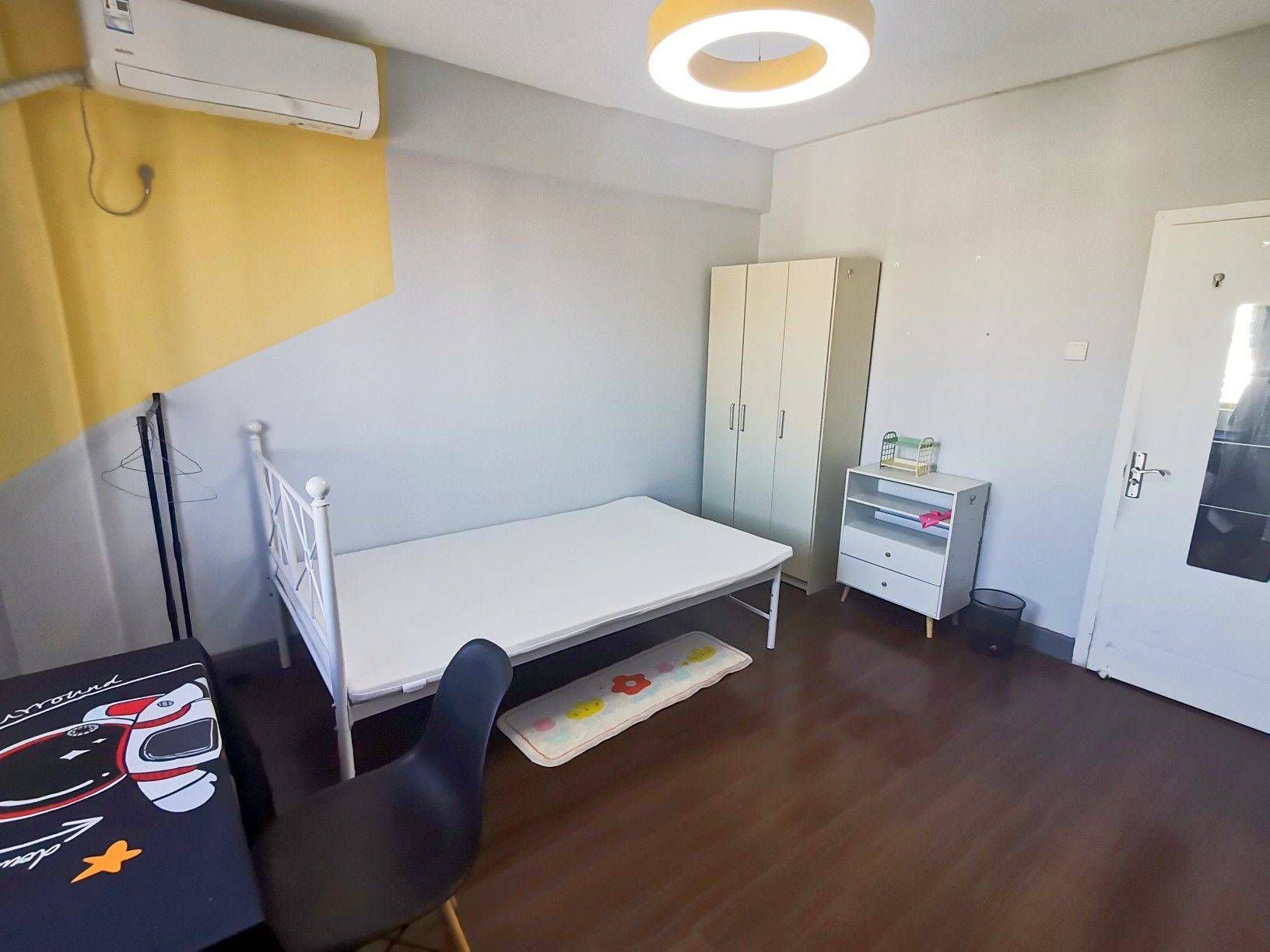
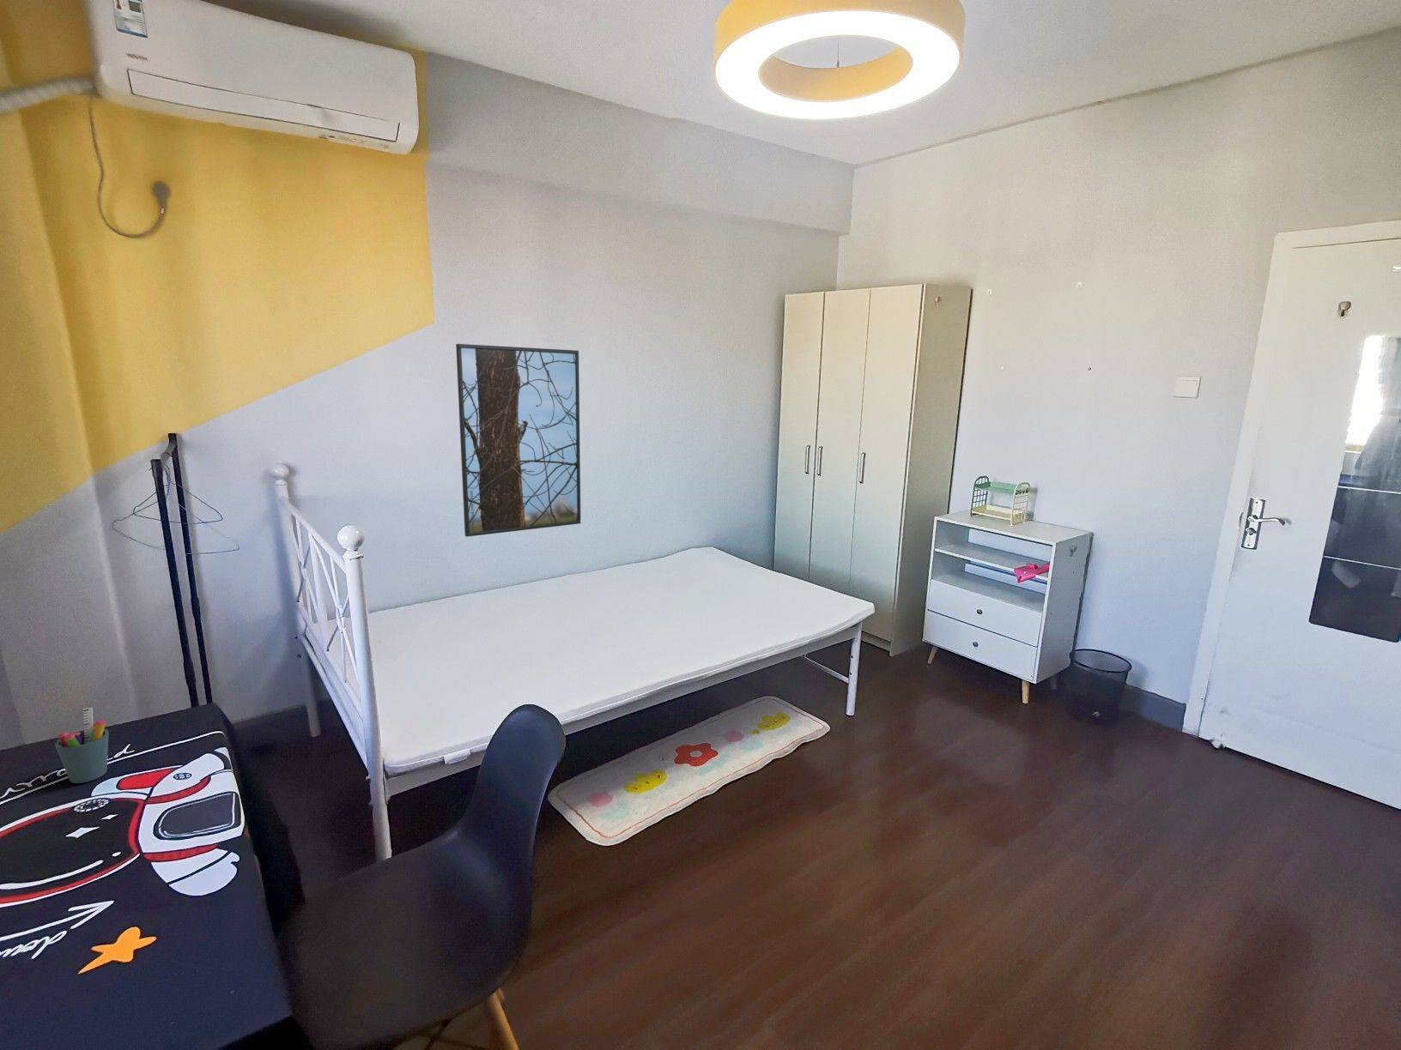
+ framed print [454,343,581,538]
+ pen holder [54,707,110,784]
